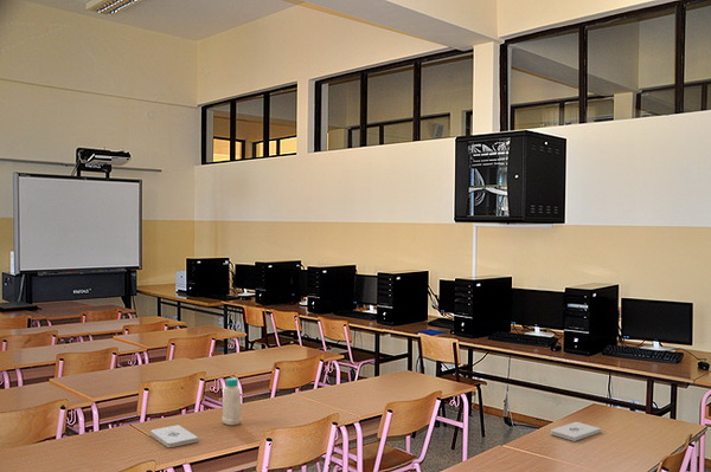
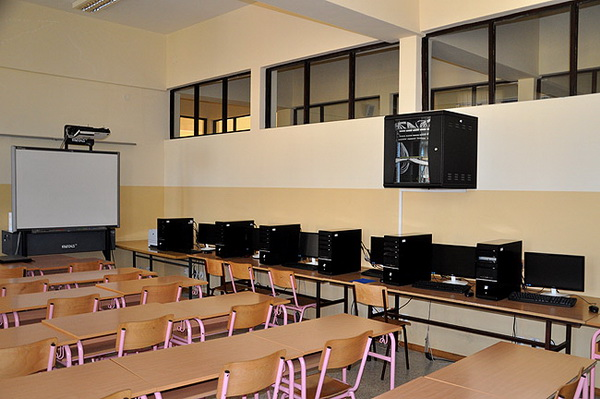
- bottle [220,377,243,426]
- notepad [149,425,199,448]
- notepad [550,421,602,442]
